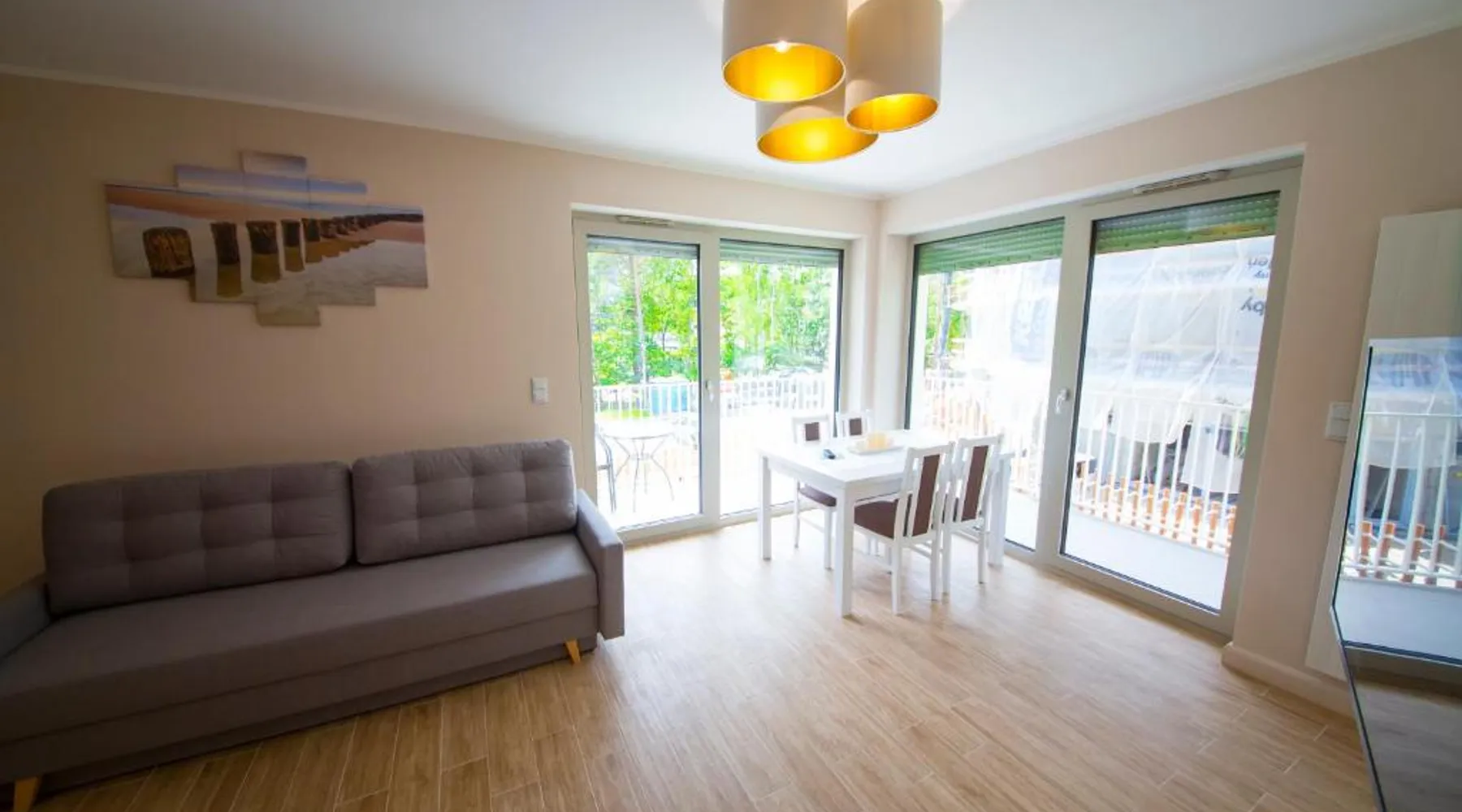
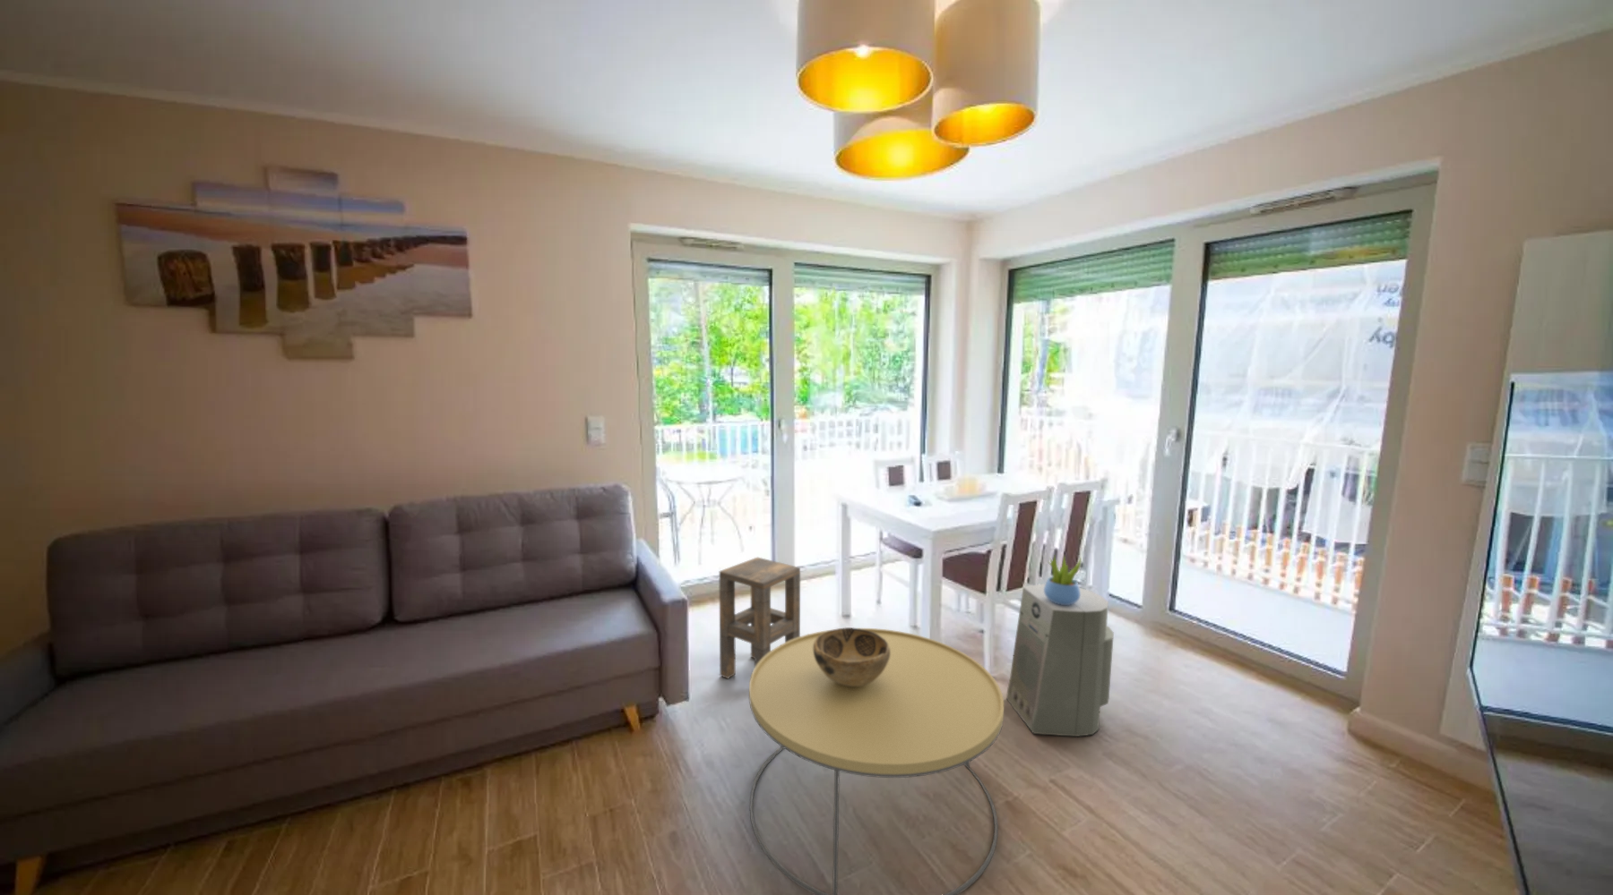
+ decorative bowl [813,626,890,687]
+ fan [1005,583,1114,737]
+ side table [718,557,801,679]
+ coffee table [748,627,1005,895]
+ succulent plant [1044,554,1082,605]
